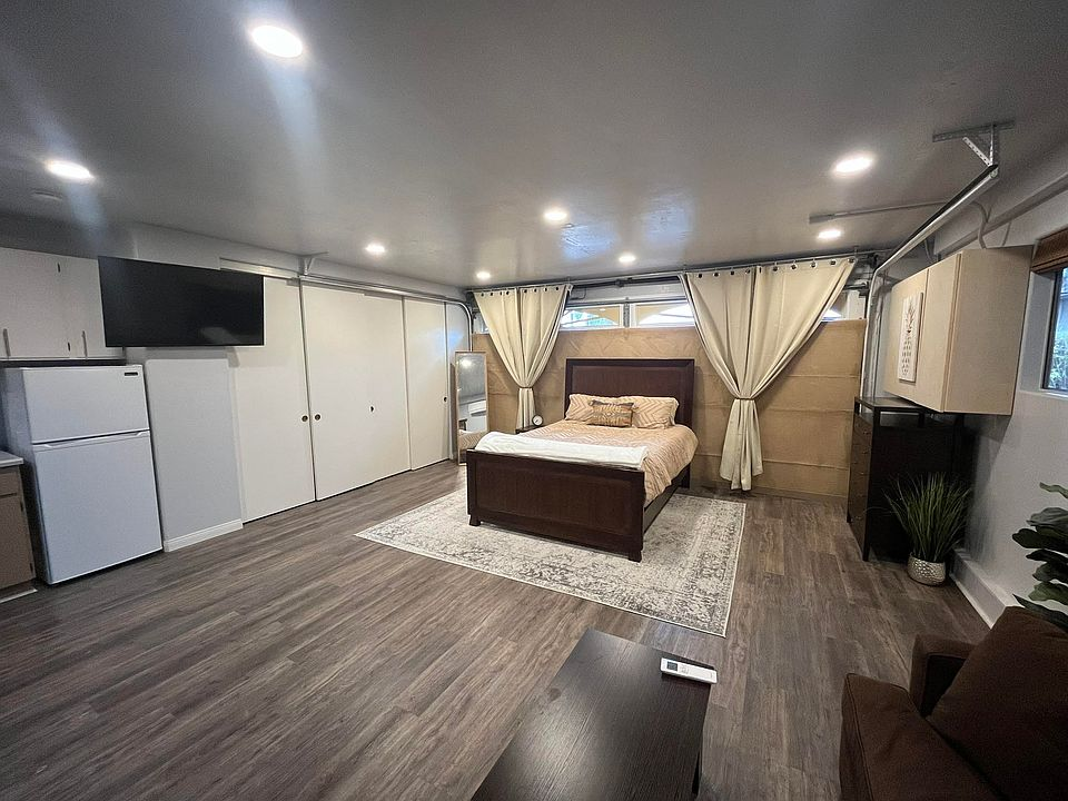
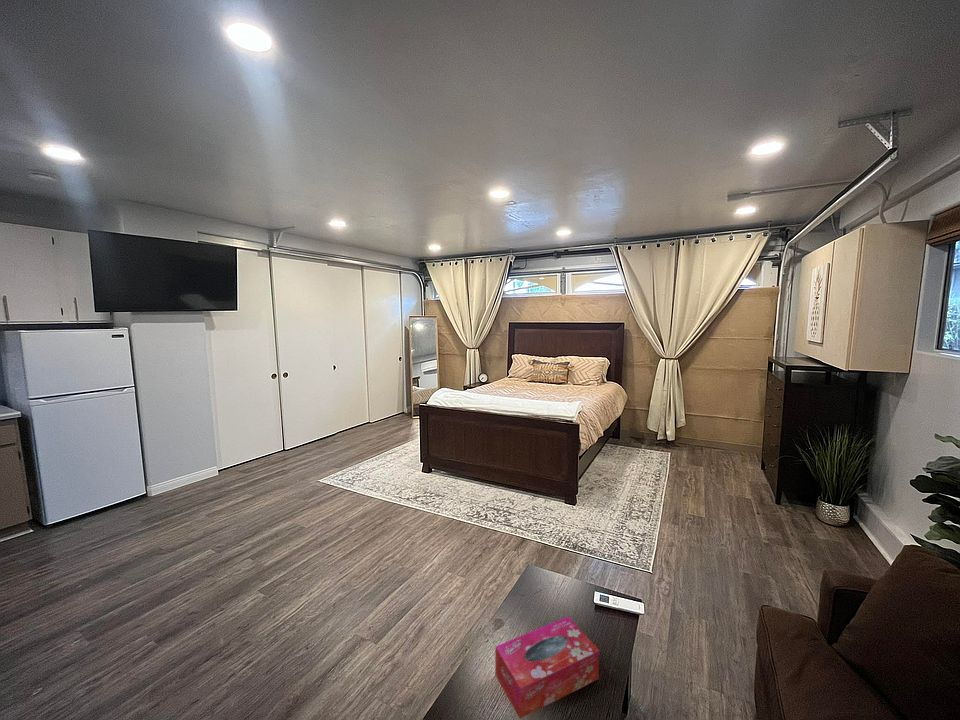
+ tissue box [494,615,600,719]
